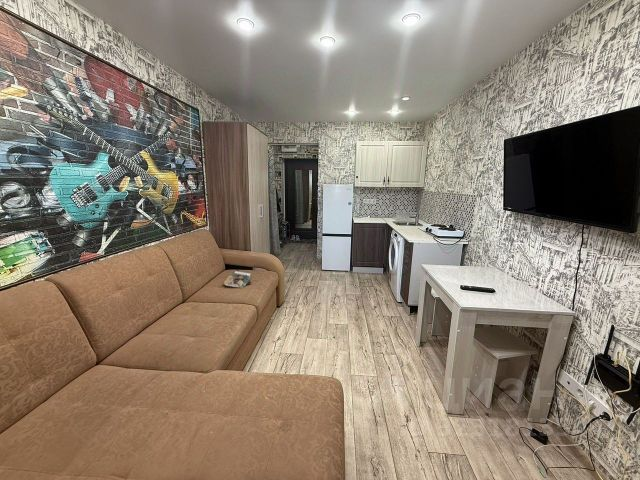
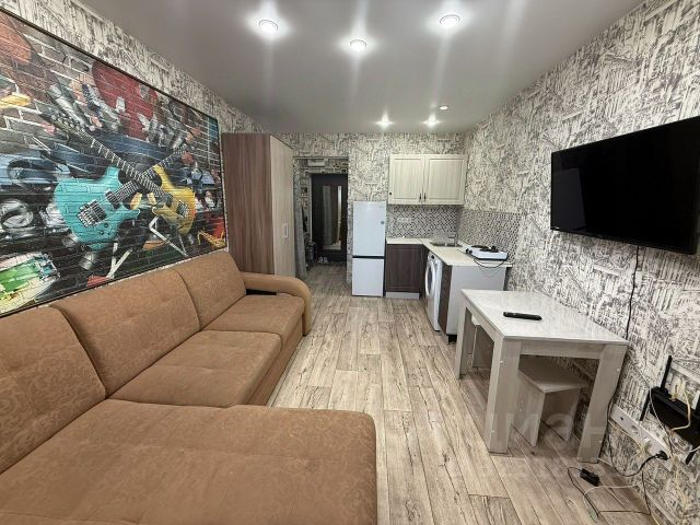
- magazine [223,269,253,289]
